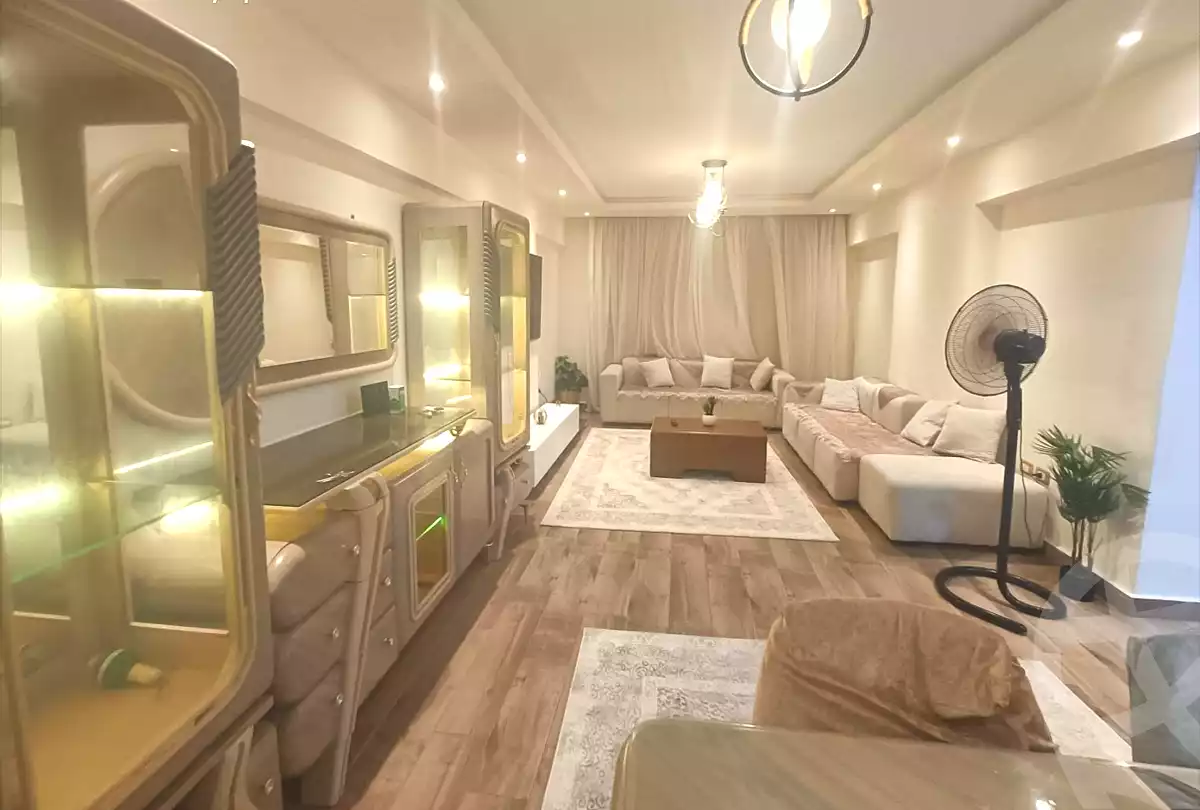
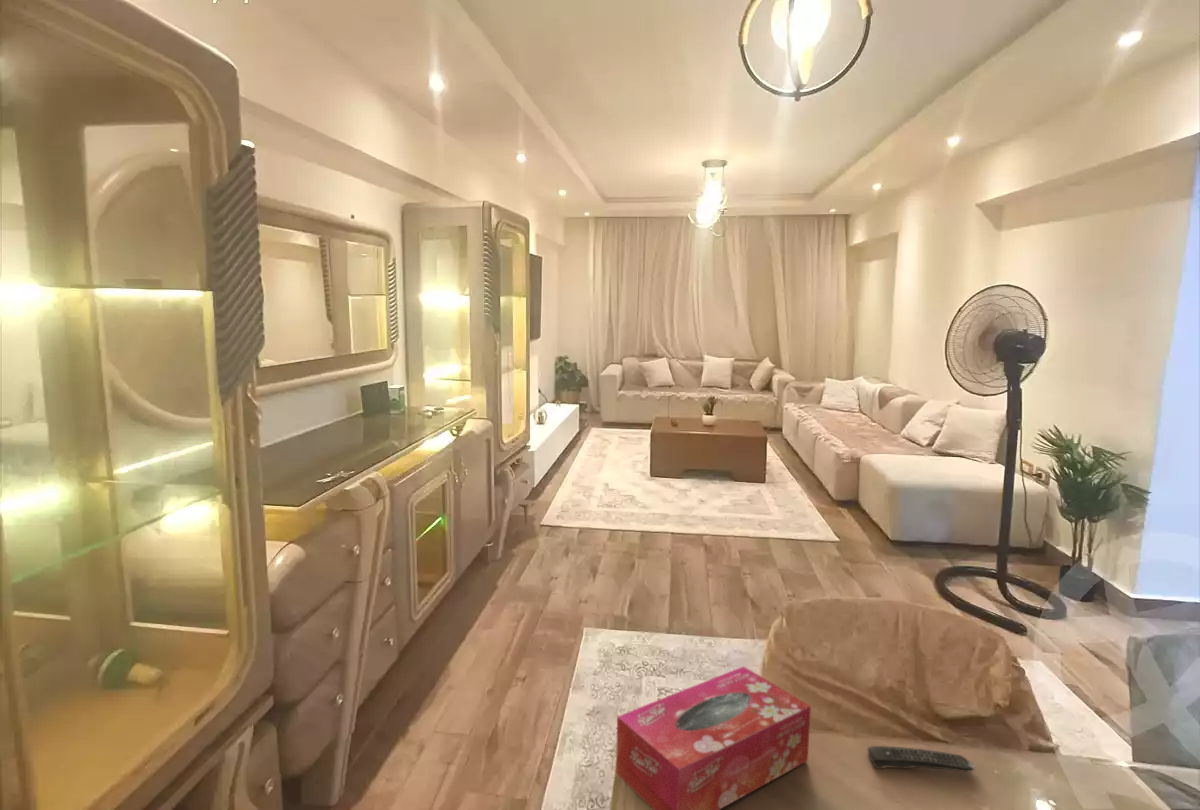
+ remote control [867,745,977,773]
+ tissue box [615,665,812,810]
